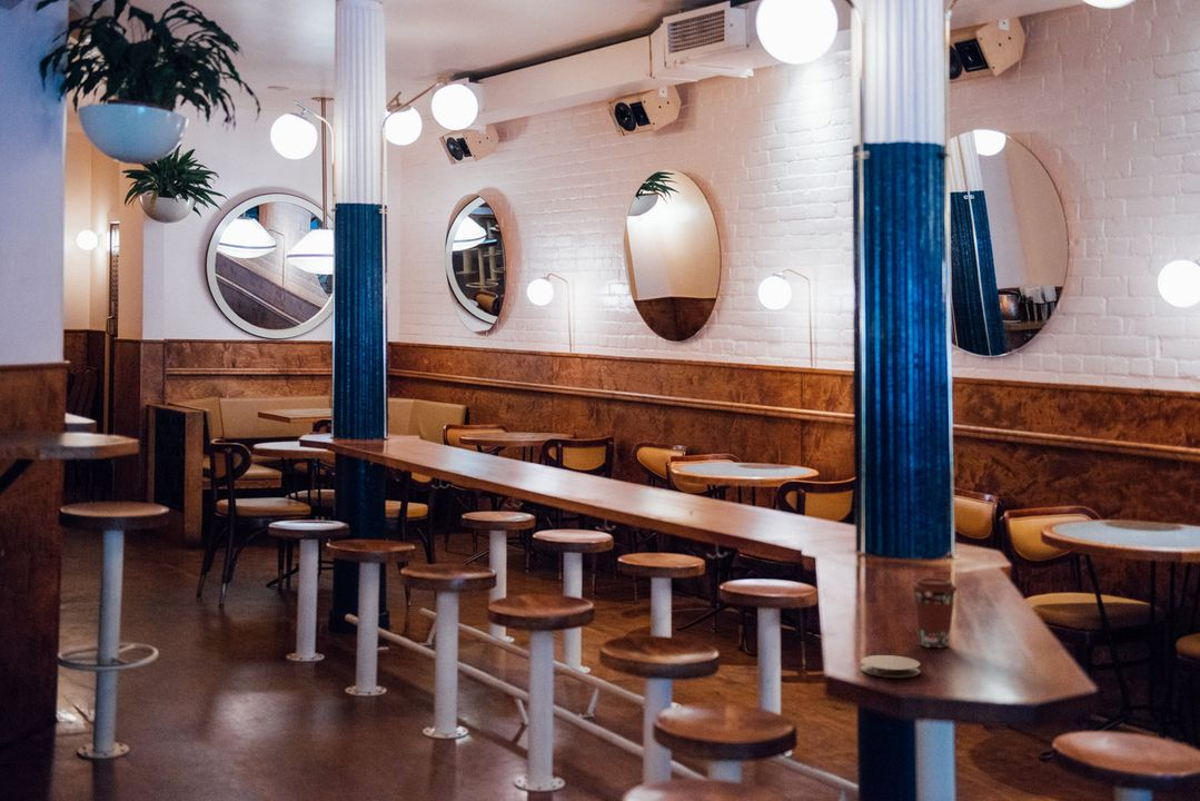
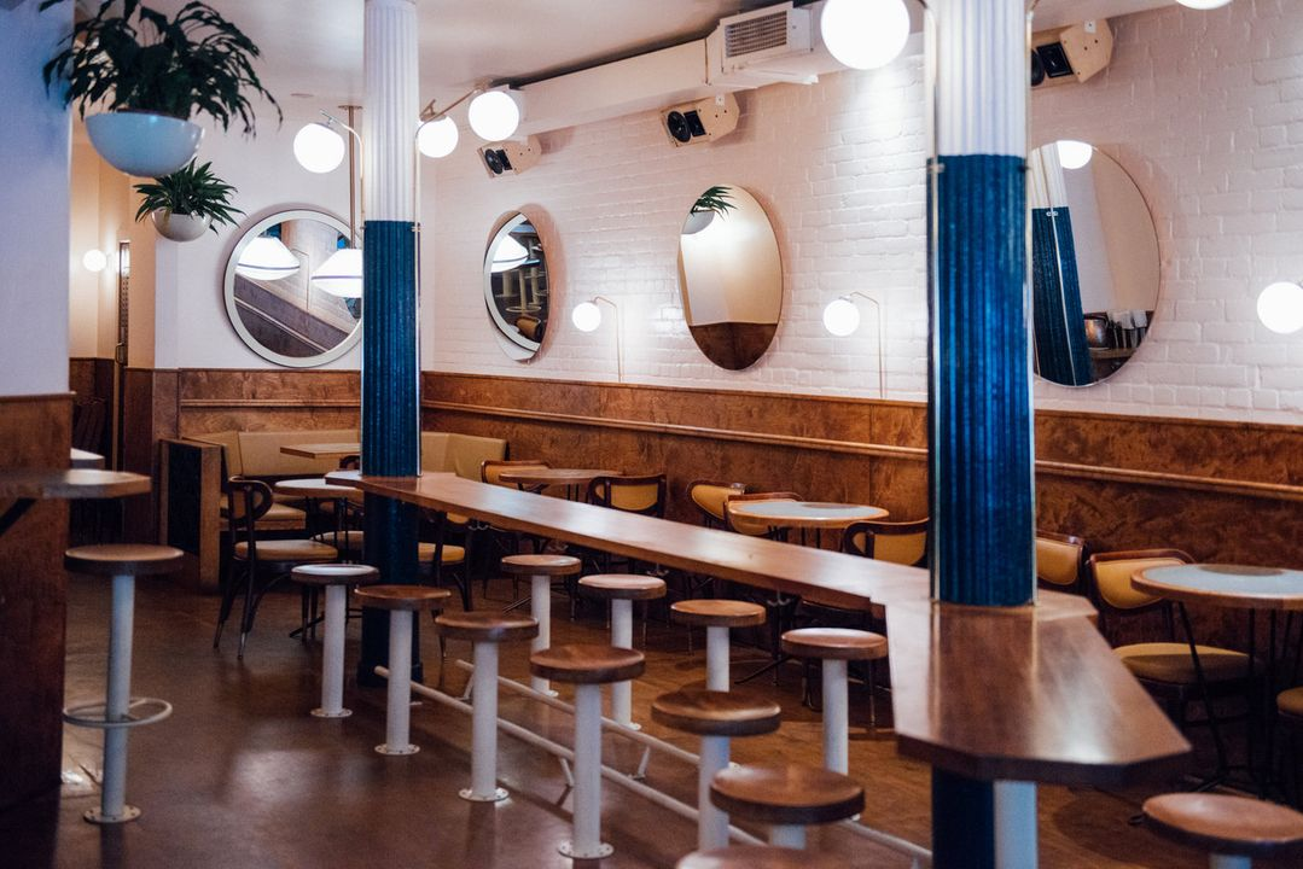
- coaster [860,654,922,679]
- coffee cup [910,576,959,649]
